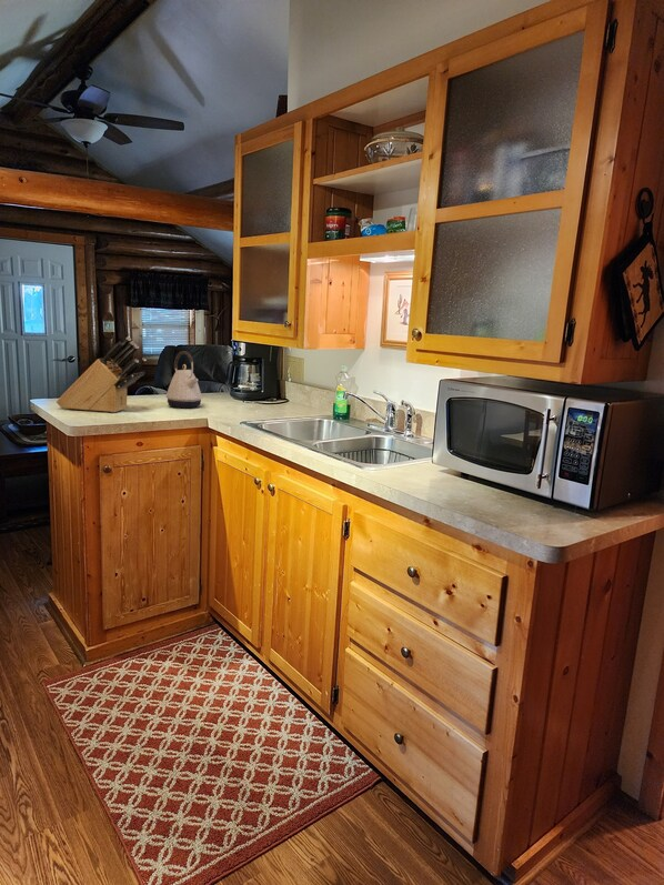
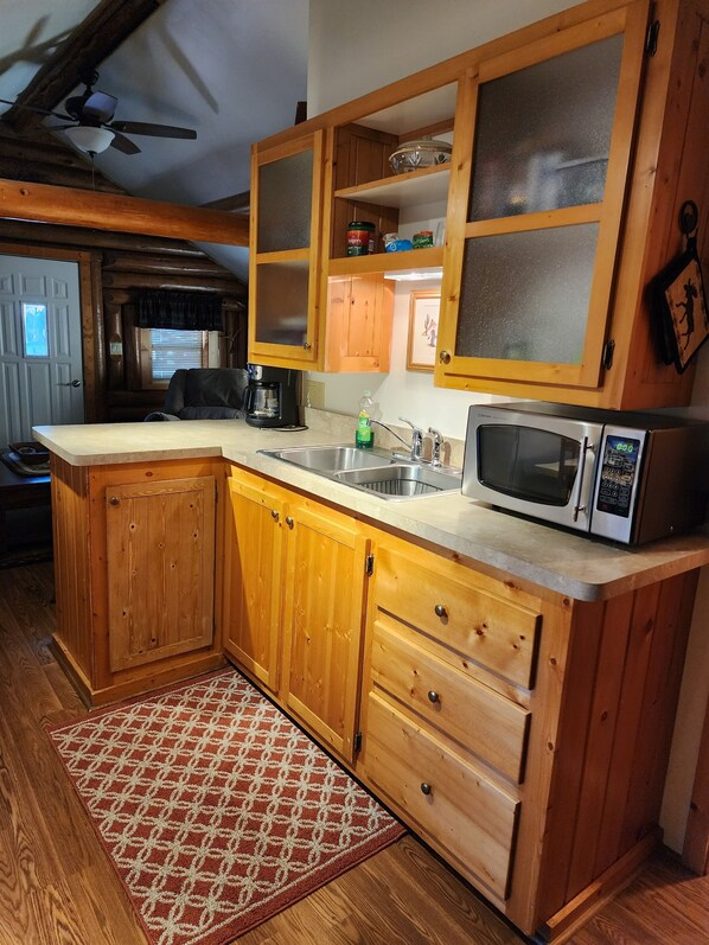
- kettle [165,350,203,409]
- knife block [56,335,148,413]
